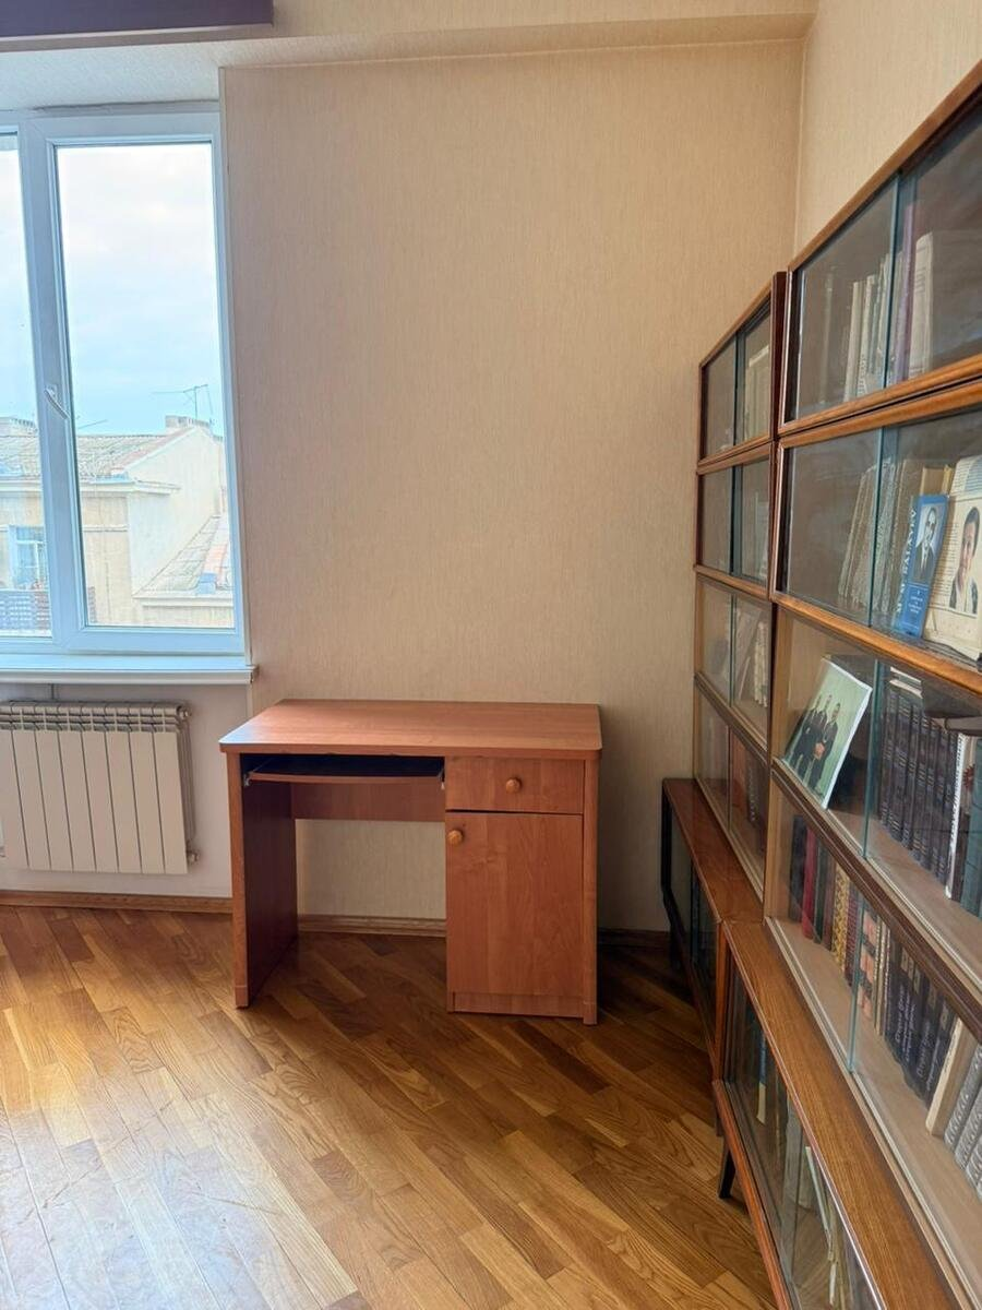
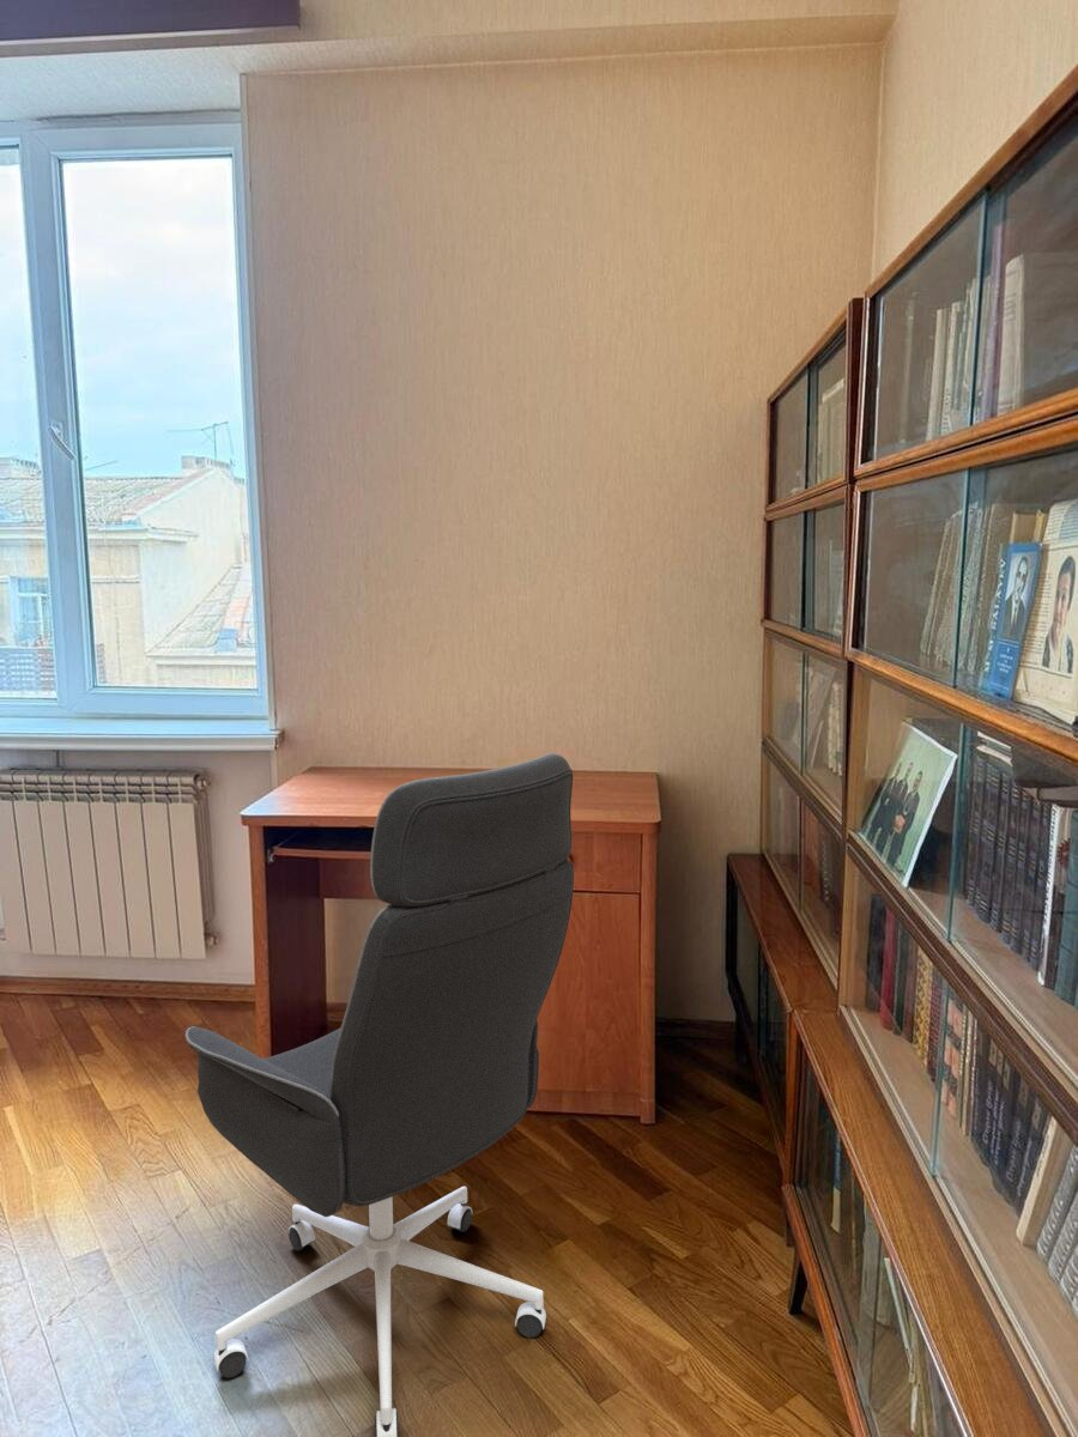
+ office chair [184,752,575,1437]
